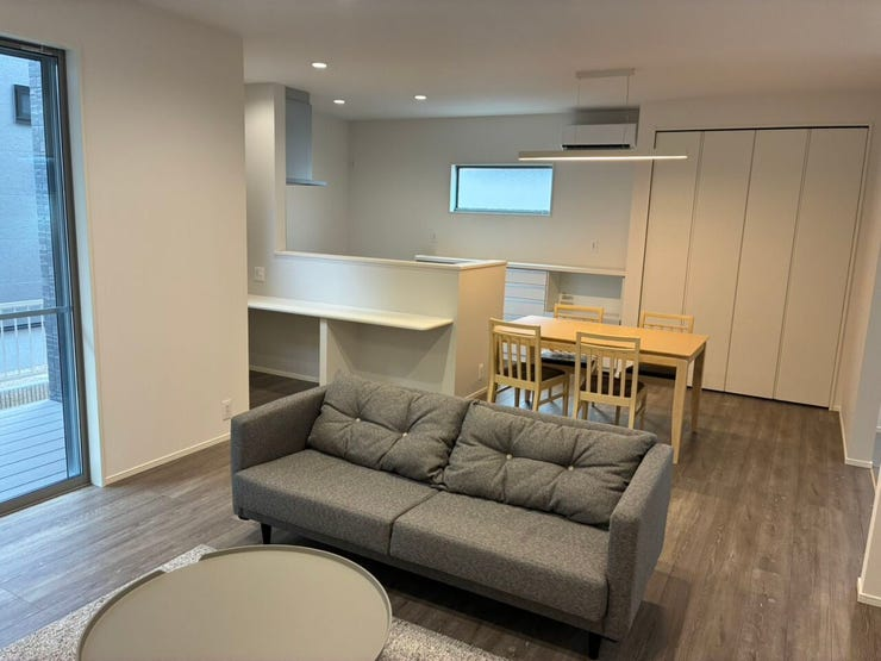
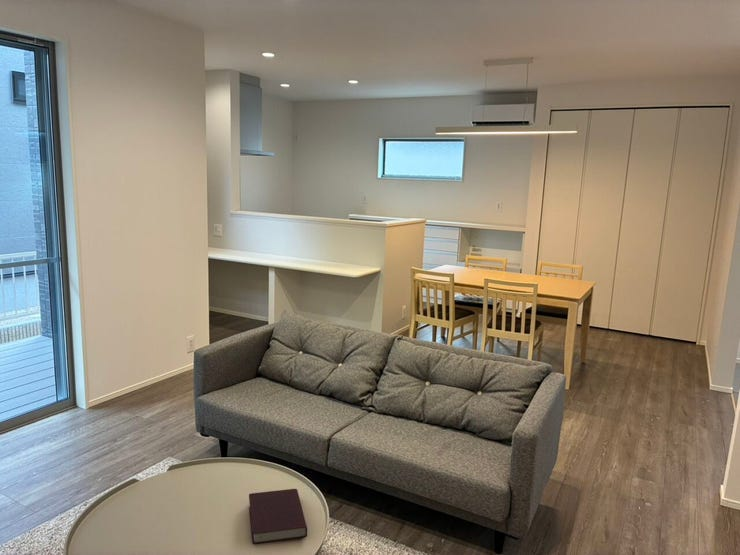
+ book [248,488,308,546]
